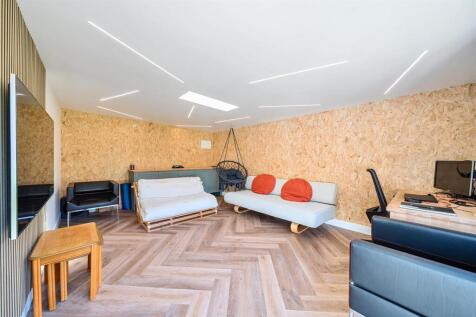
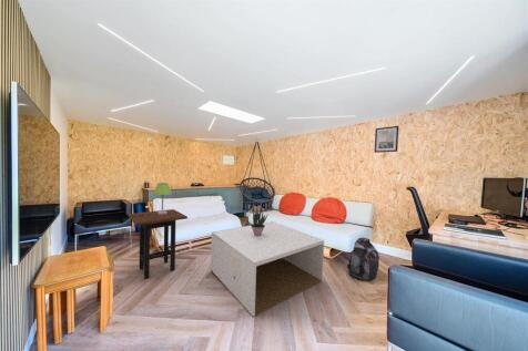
+ wall art [374,125,399,154]
+ potted plant [250,207,270,236]
+ side table [128,208,189,280]
+ table lamp [152,182,173,215]
+ coffee table [210,220,325,318]
+ backpack [346,237,380,281]
